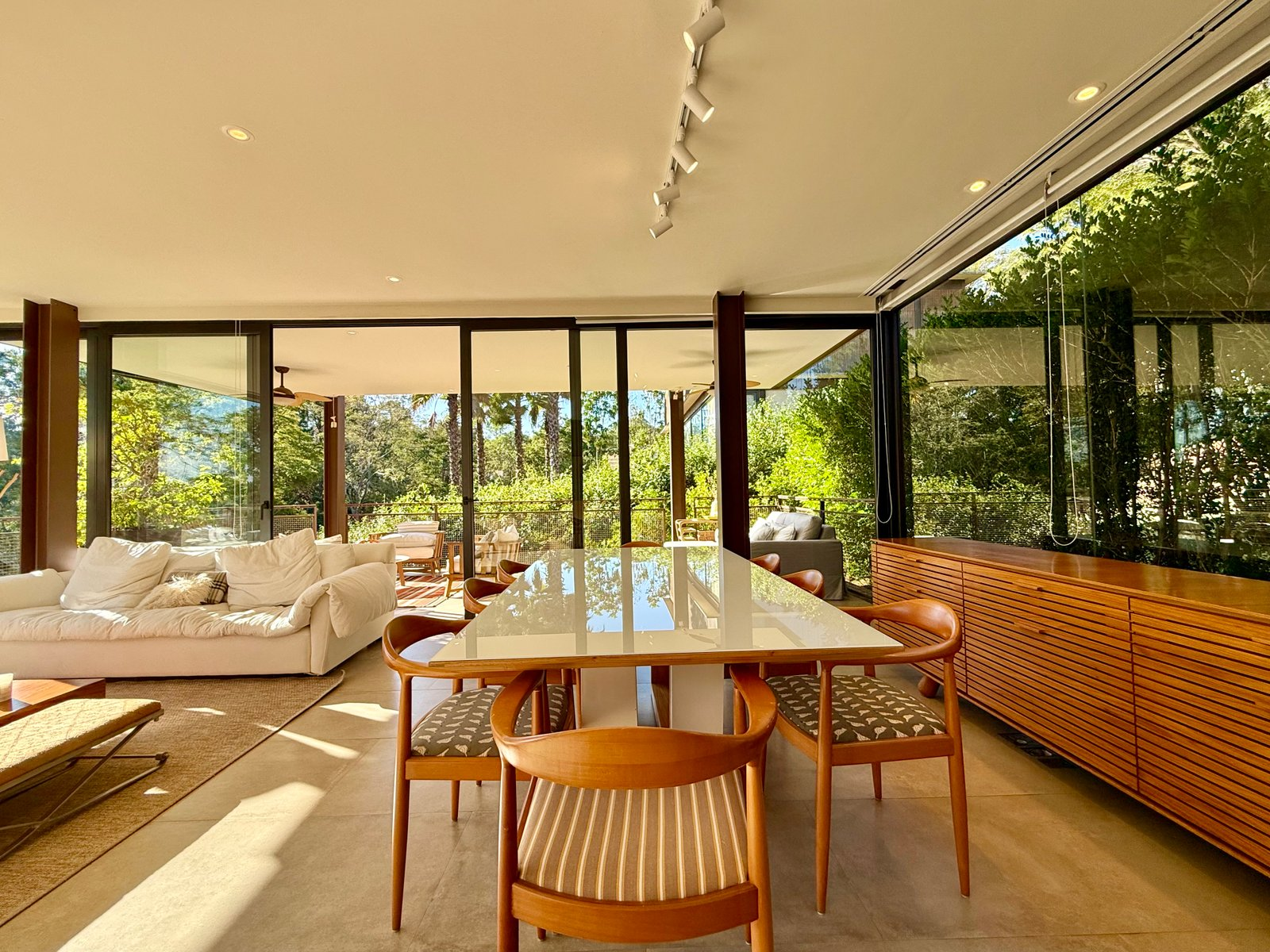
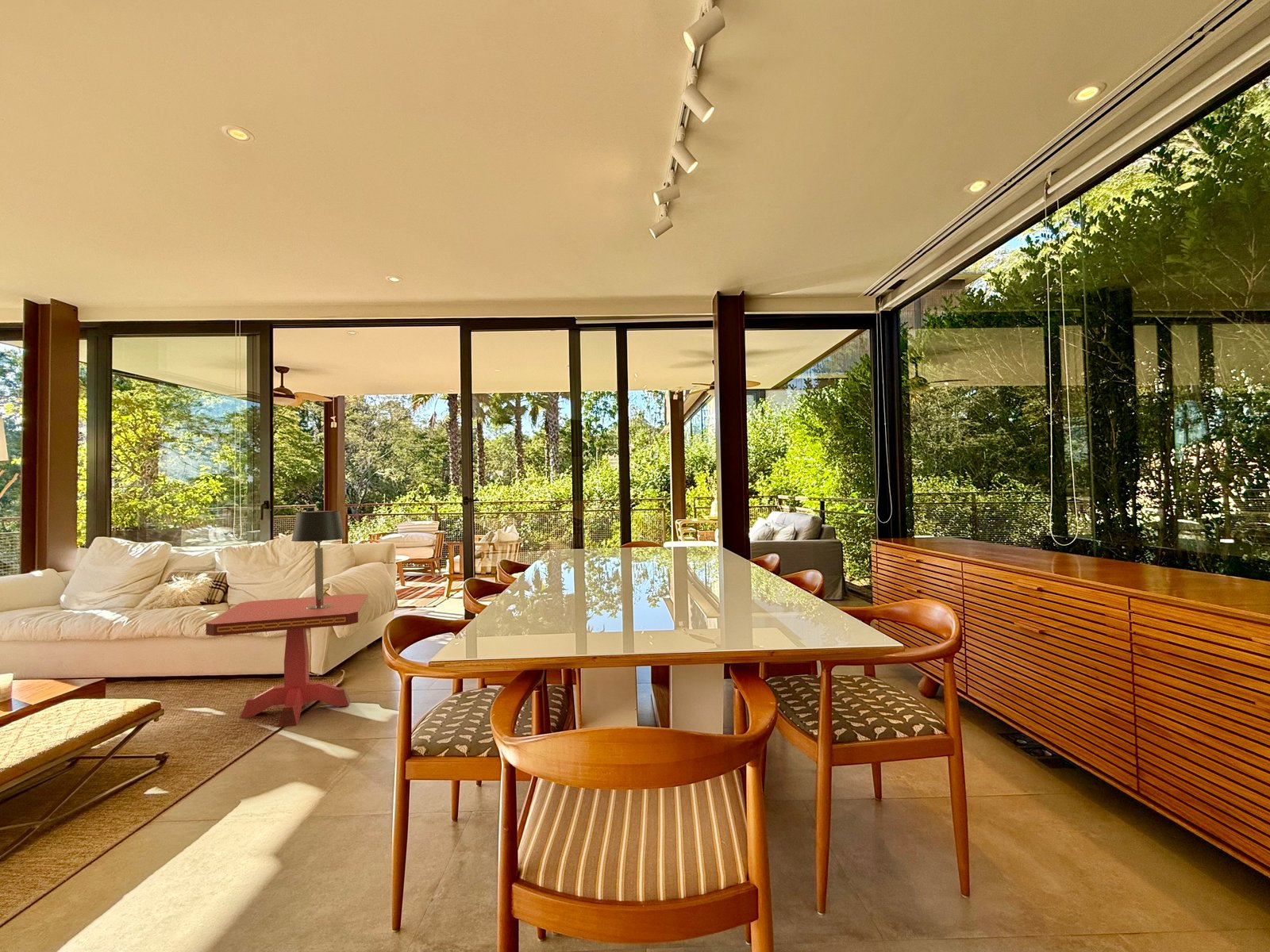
+ side table [206,593,369,728]
+ table lamp [291,510,346,609]
